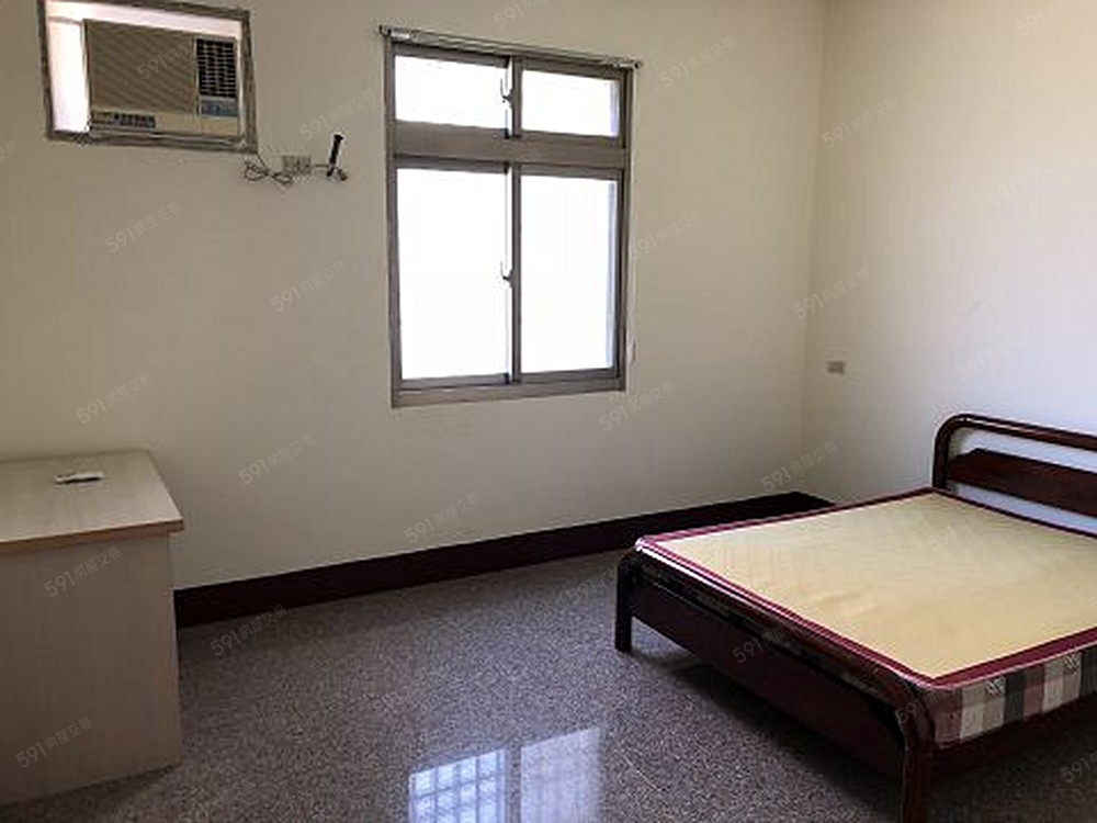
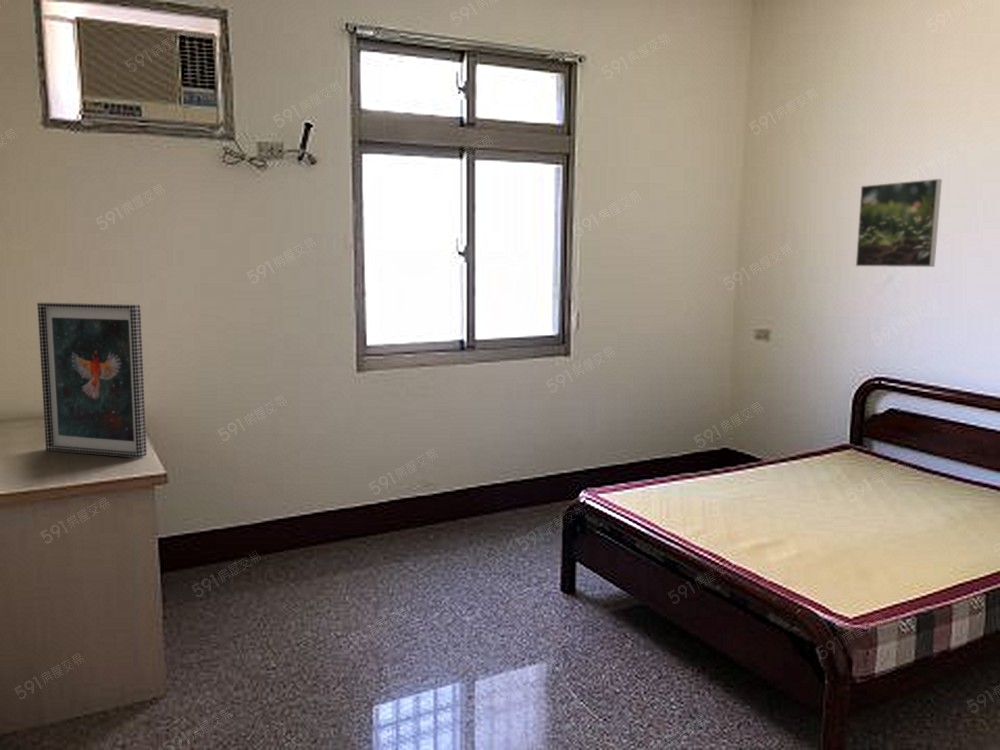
+ picture frame [36,302,148,459]
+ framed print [855,178,943,268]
